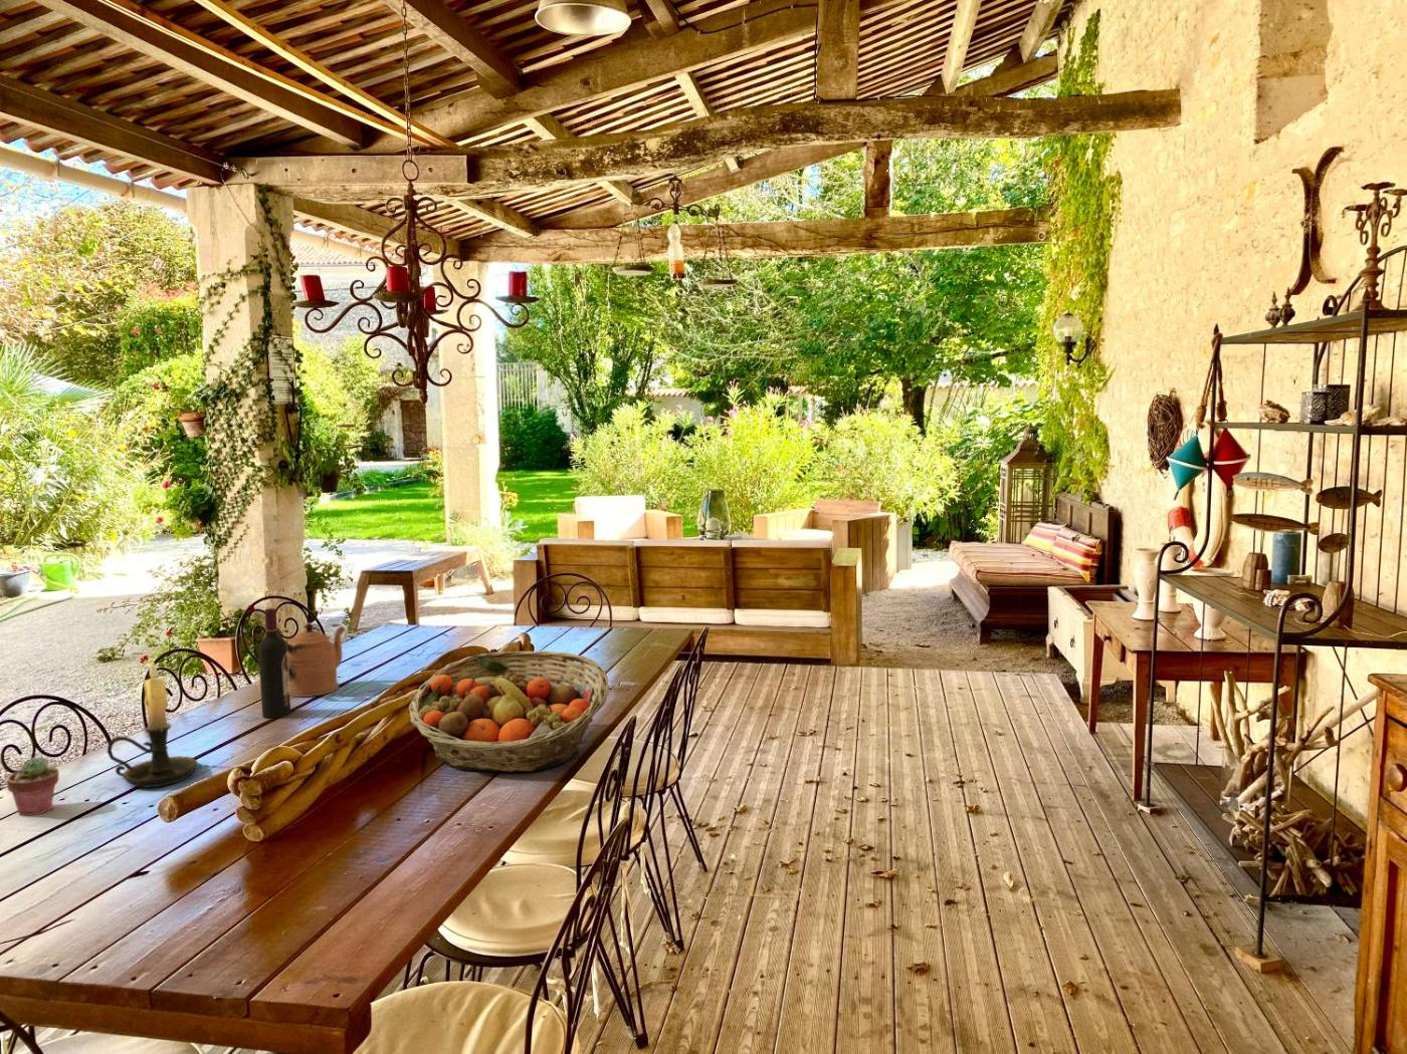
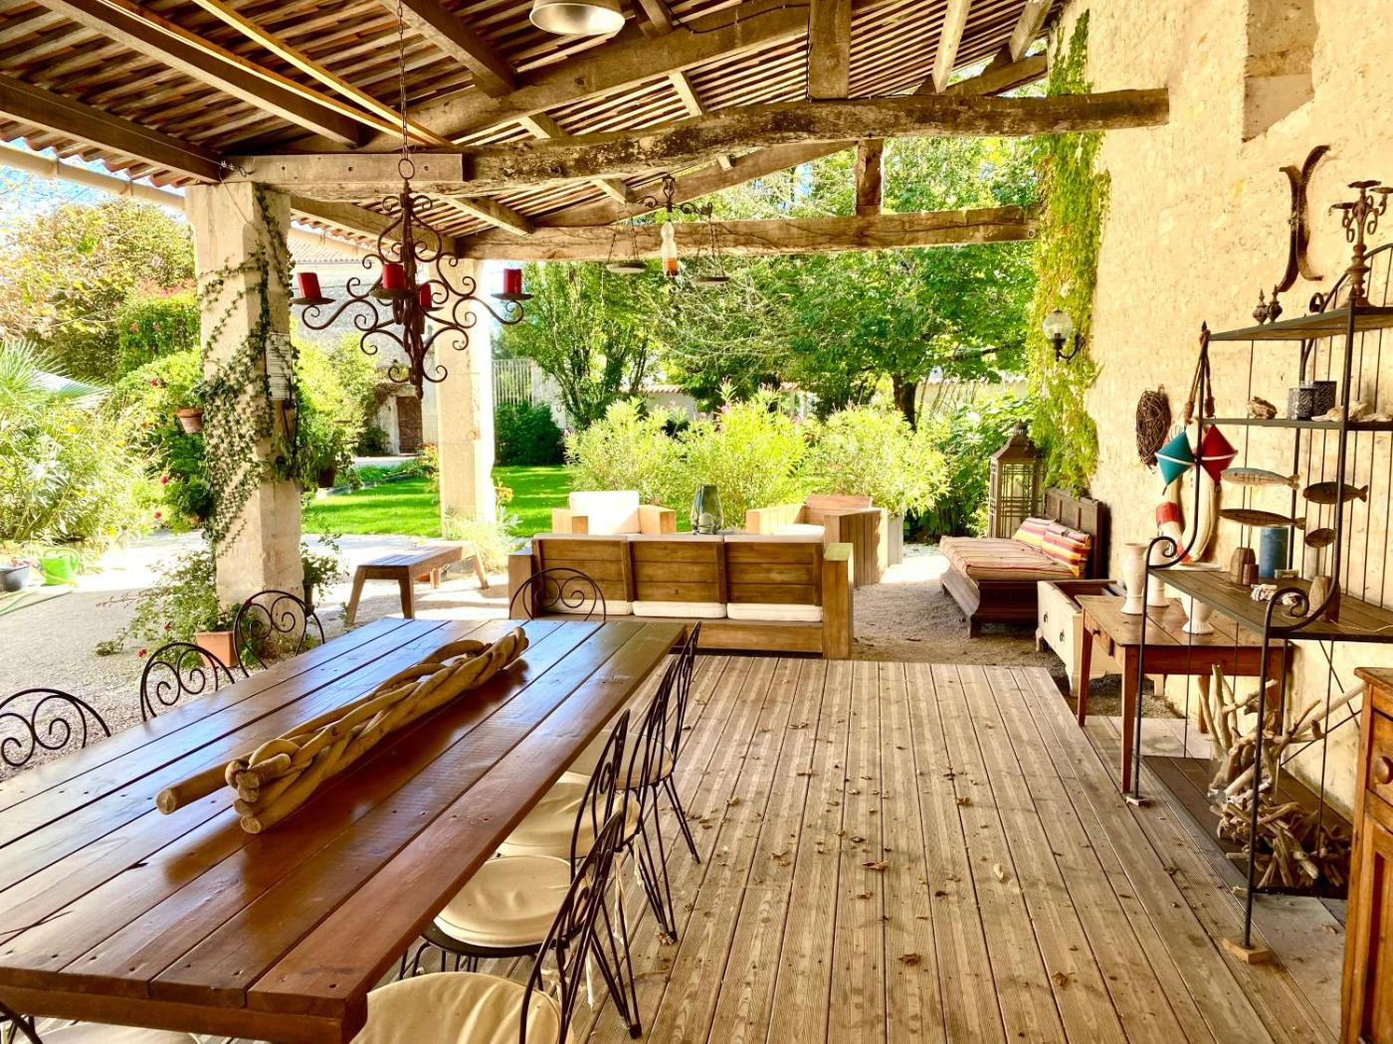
- fruit basket [408,650,609,773]
- candle holder [106,659,199,789]
- coffeepot [277,621,347,698]
- potted succulent [6,756,60,817]
- wine bottle [257,608,291,720]
